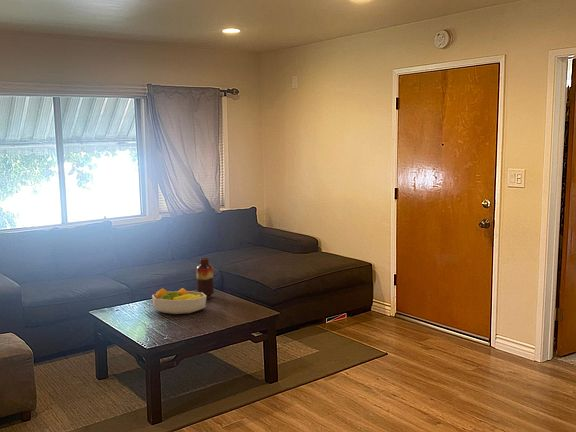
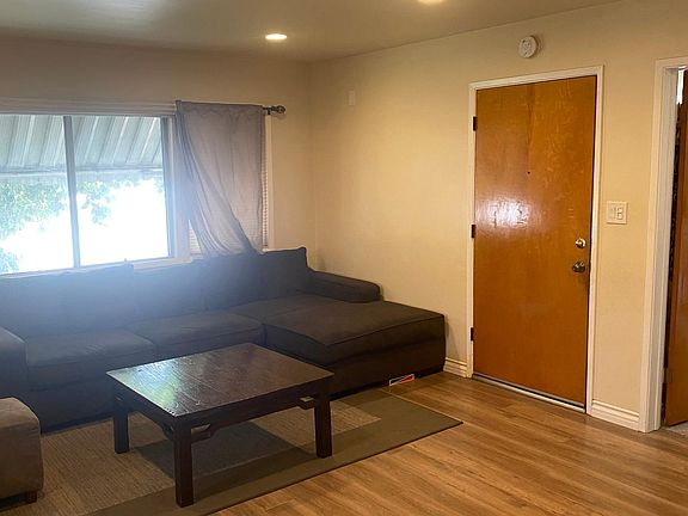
- fruit bowl [151,287,207,315]
- vase [195,257,215,300]
